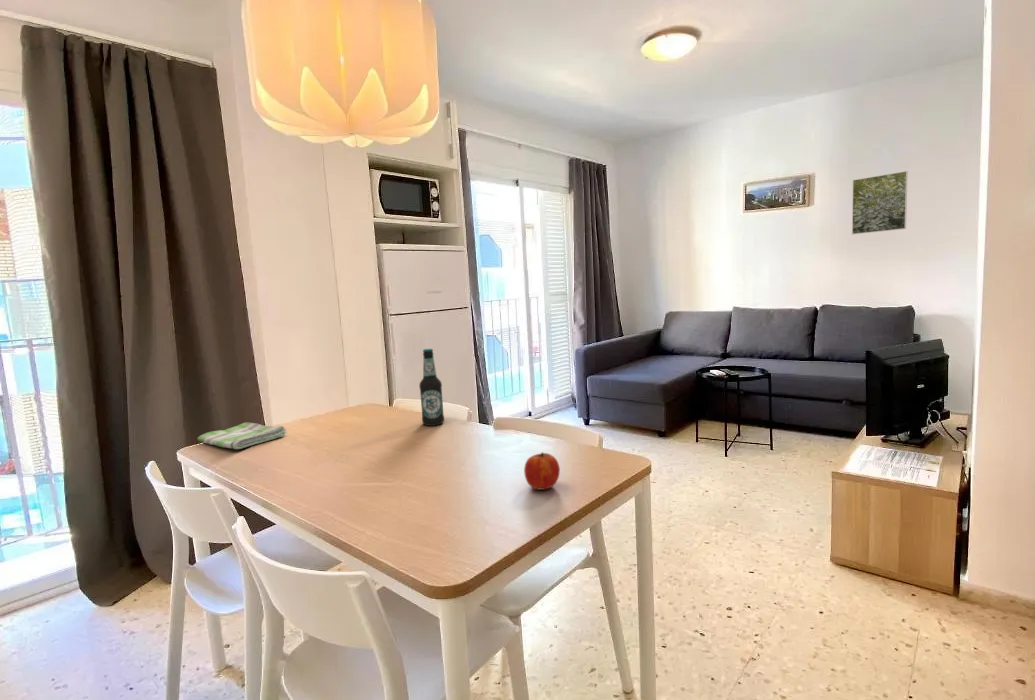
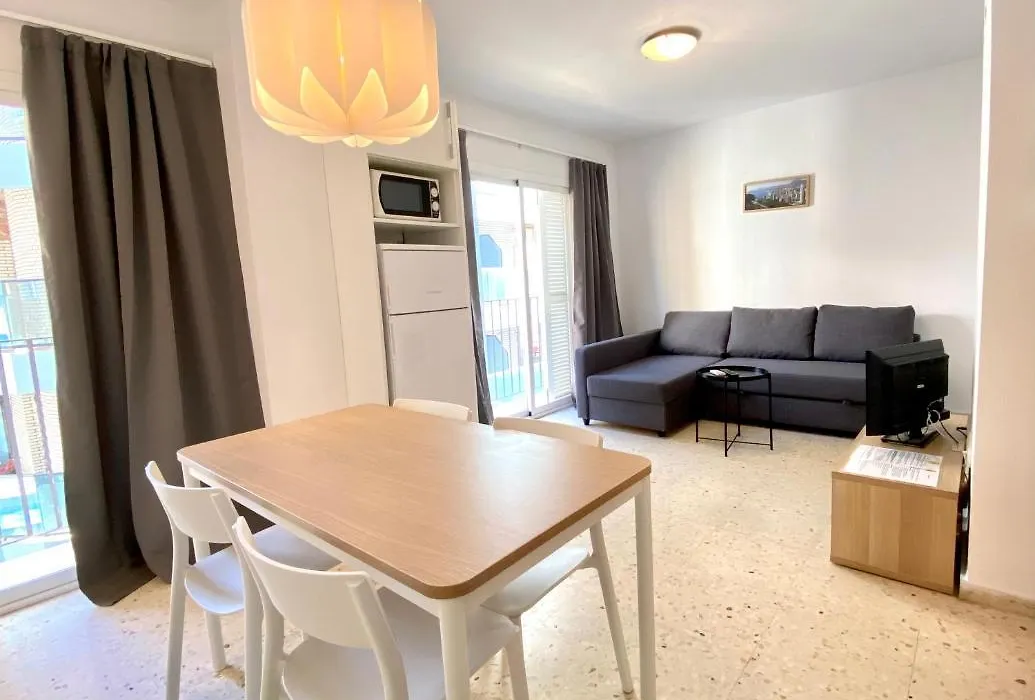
- dish towel [196,421,288,450]
- fruit [523,452,561,491]
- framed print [851,170,909,235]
- bottle [418,348,445,427]
